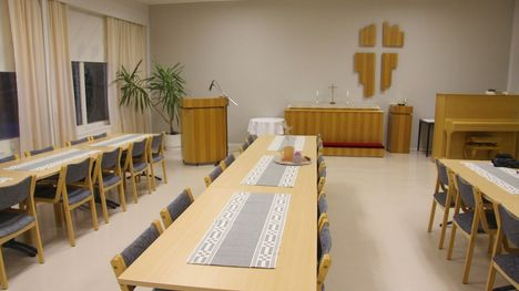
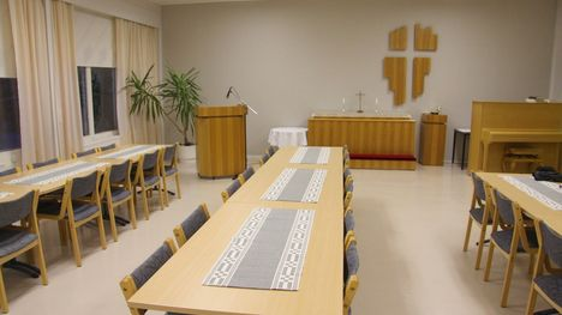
- tea set [273,119,314,166]
